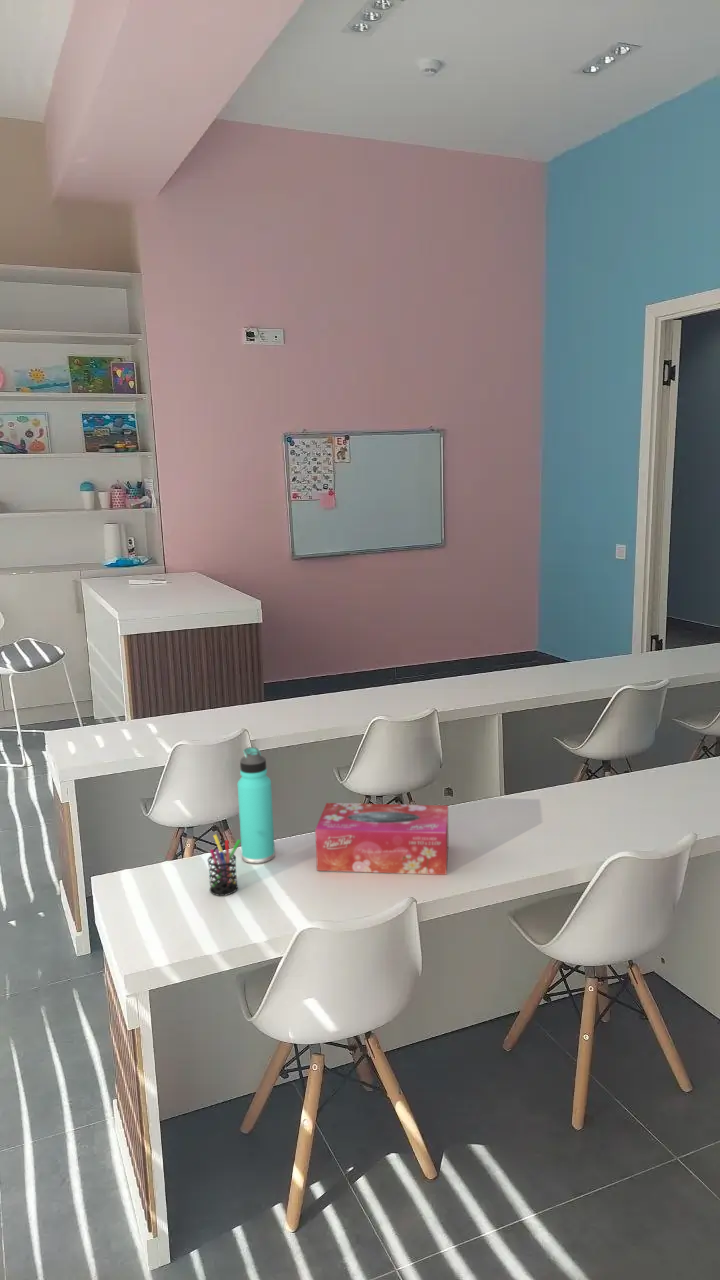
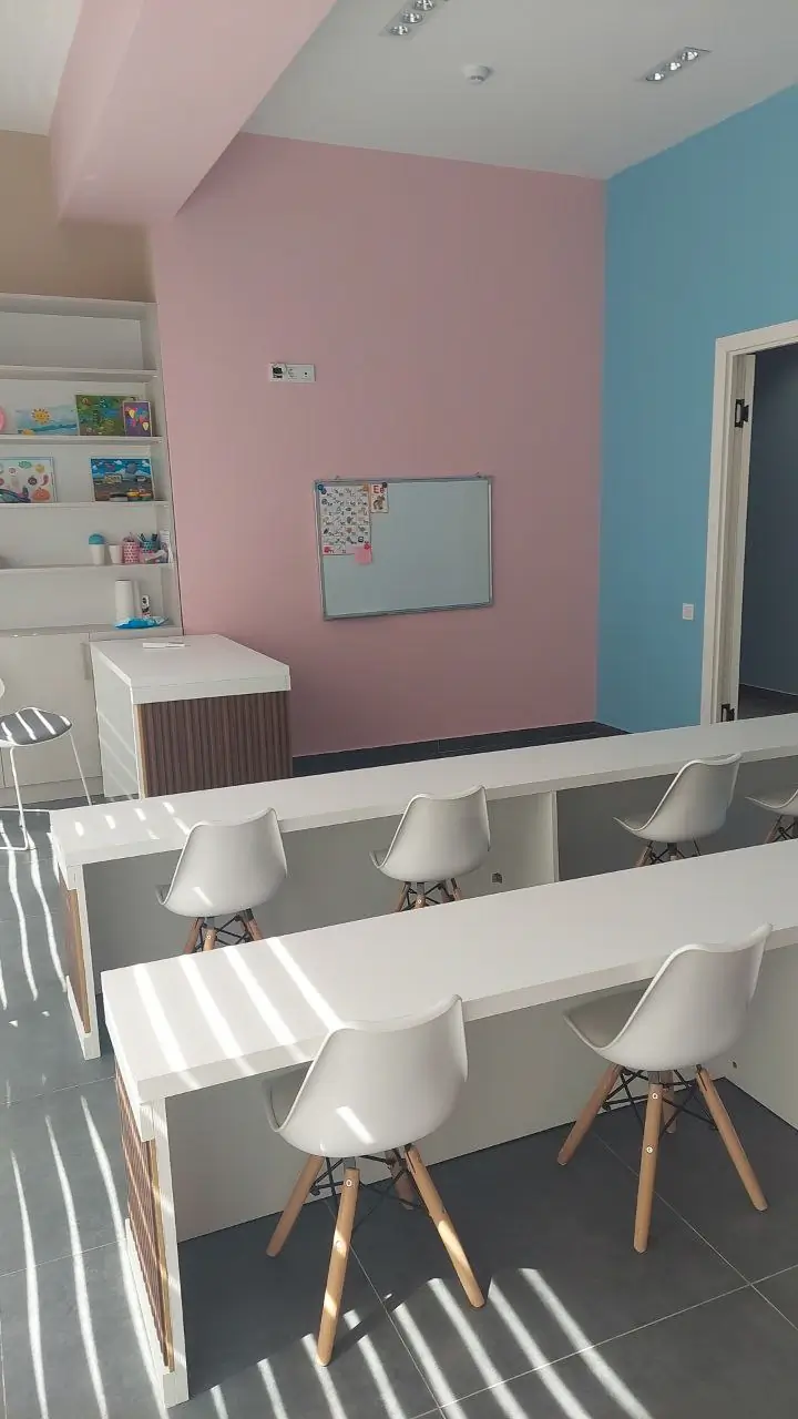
- thermos bottle [237,746,276,864]
- tissue box [314,802,449,876]
- pen holder [207,834,241,897]
